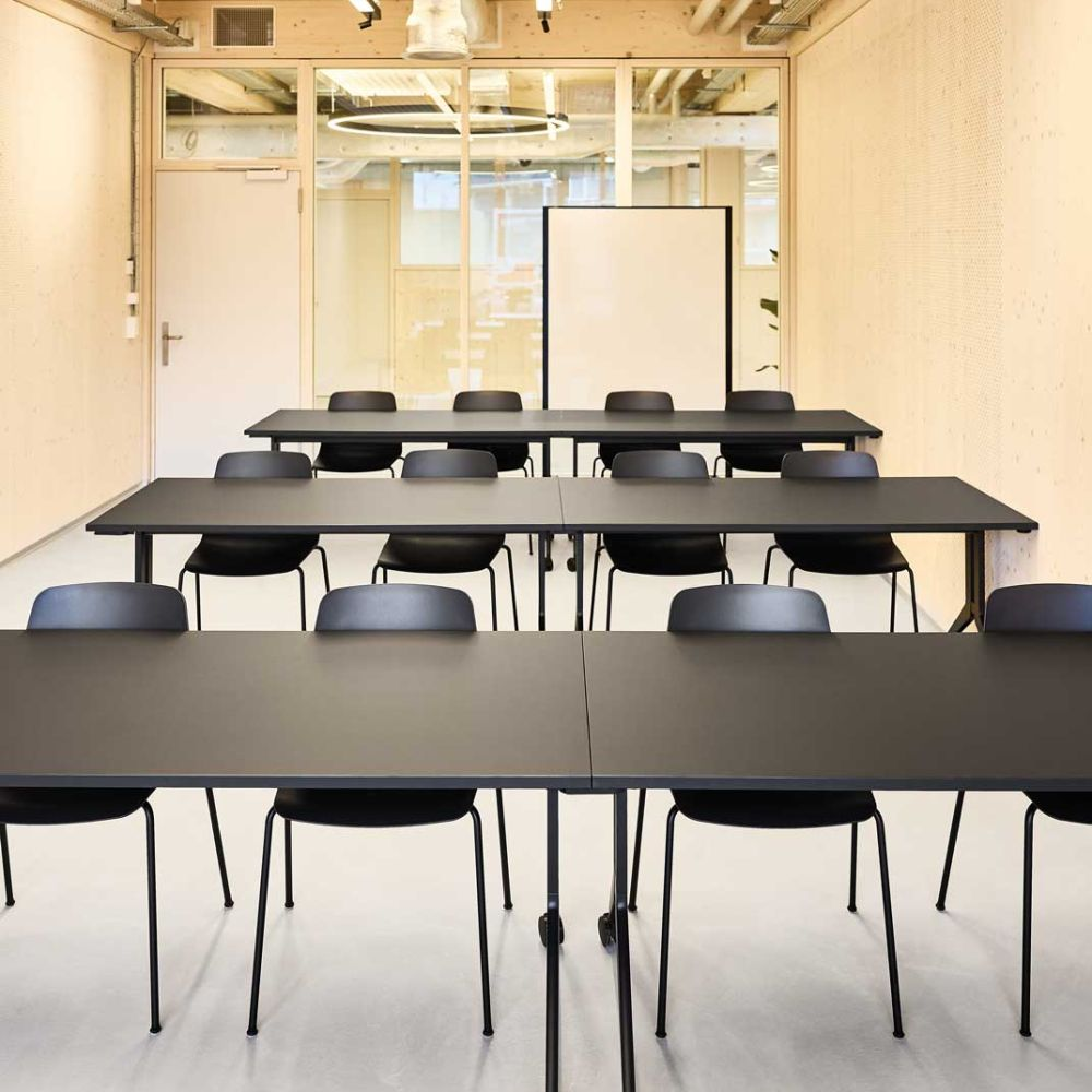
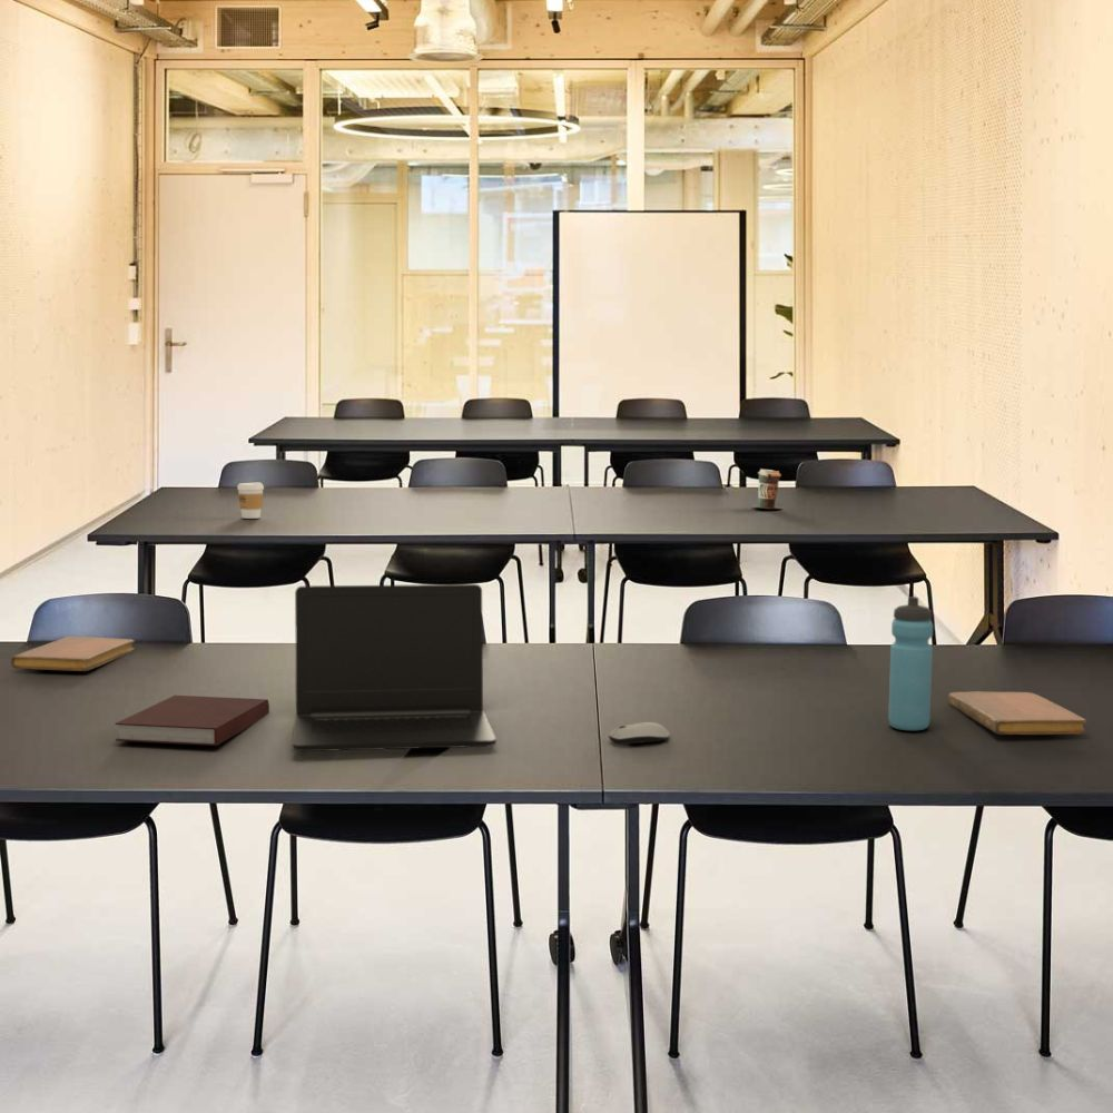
+ coffee cup [751,469,782,510]
+ notebook [10,636,136,672]
+ notebook [947,691,1087,736]
+ coffee cup [236,481,265,520]
+ computer mouse [608,721,671,745]
+ notebook [114,695,270,747]
+ laptop [290,583,498,752]
+ water bottle [887,595,934,731]
